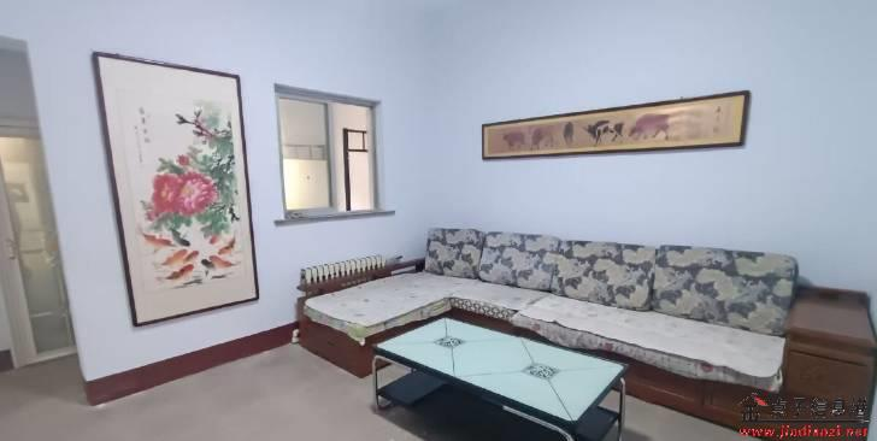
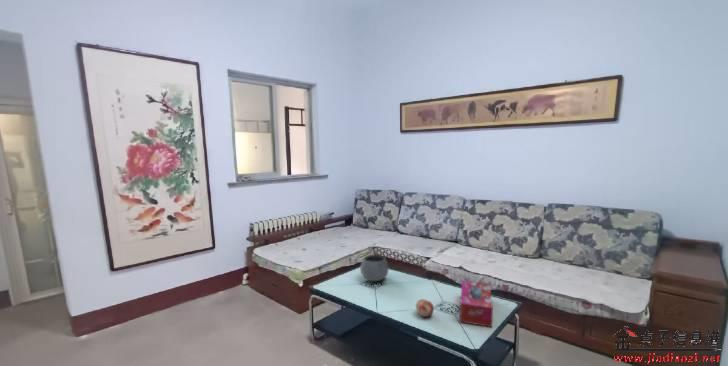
+ bowl [359,254,390,282]
+ fruit [415,298,435,318]
+ tissue box [459,279,494,328]
